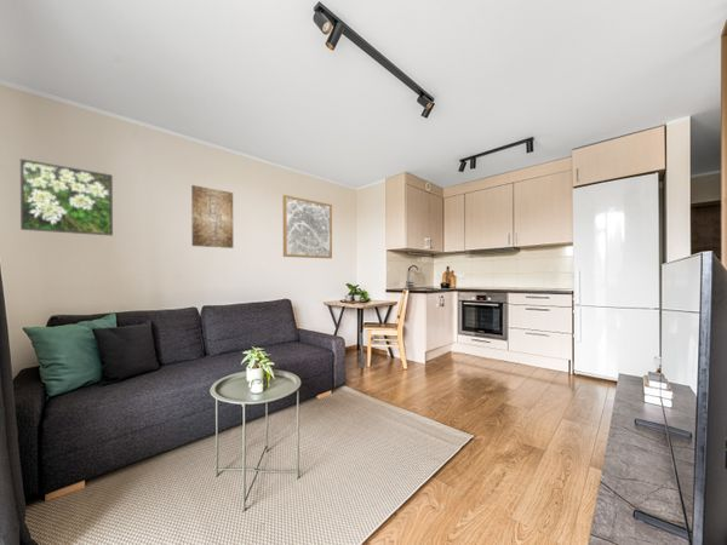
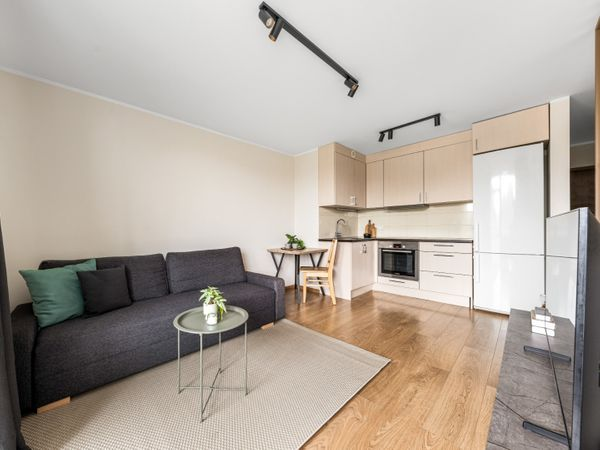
- wall art [190,184,234,249]
- wall art [282,194,333,259]
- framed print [19,157,114,237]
